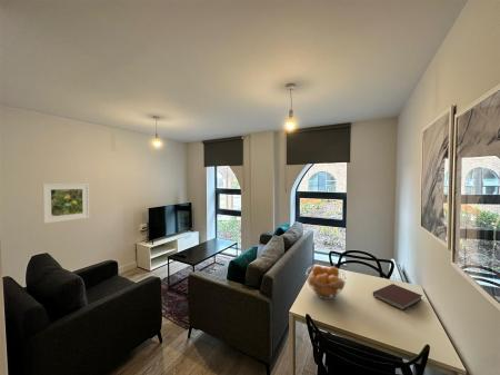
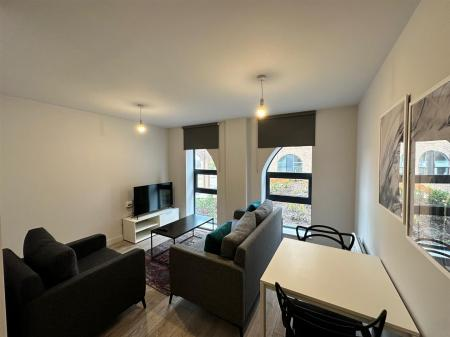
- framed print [41,182,90,225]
- fruit basket [304,264,348,300]
- notebook [372,283,423,312]
